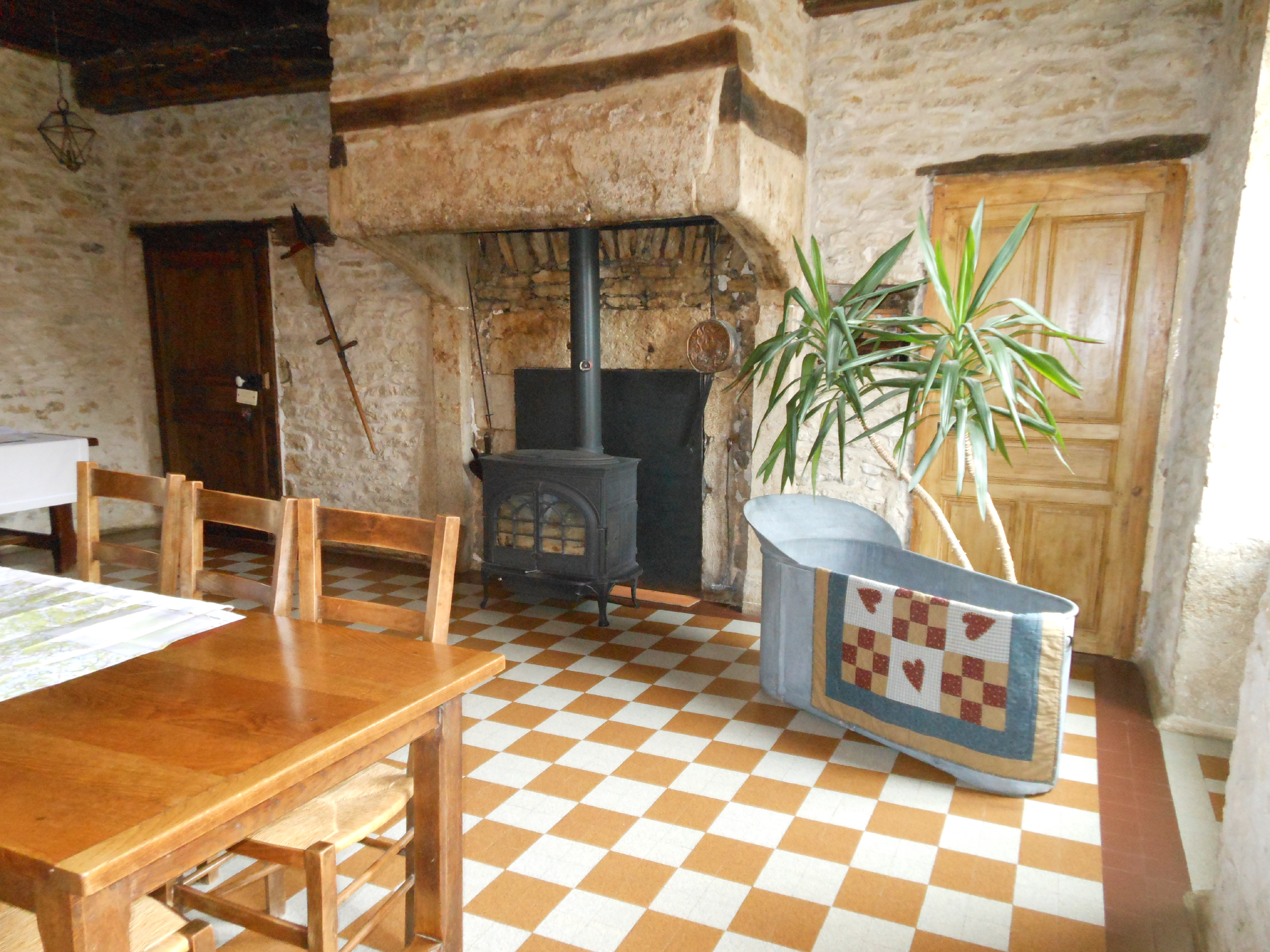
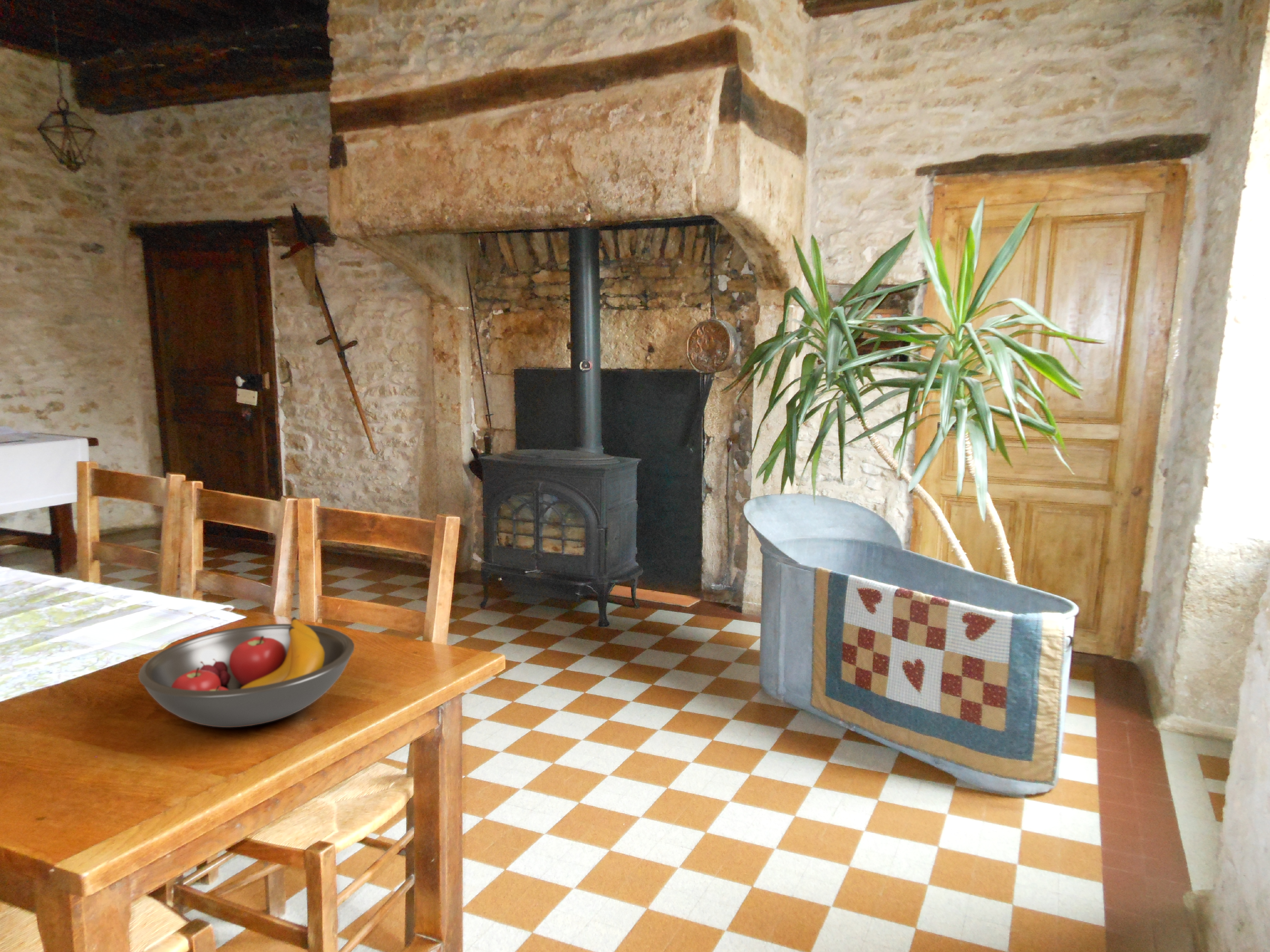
+ fruit bowl [138,617,355,728]
